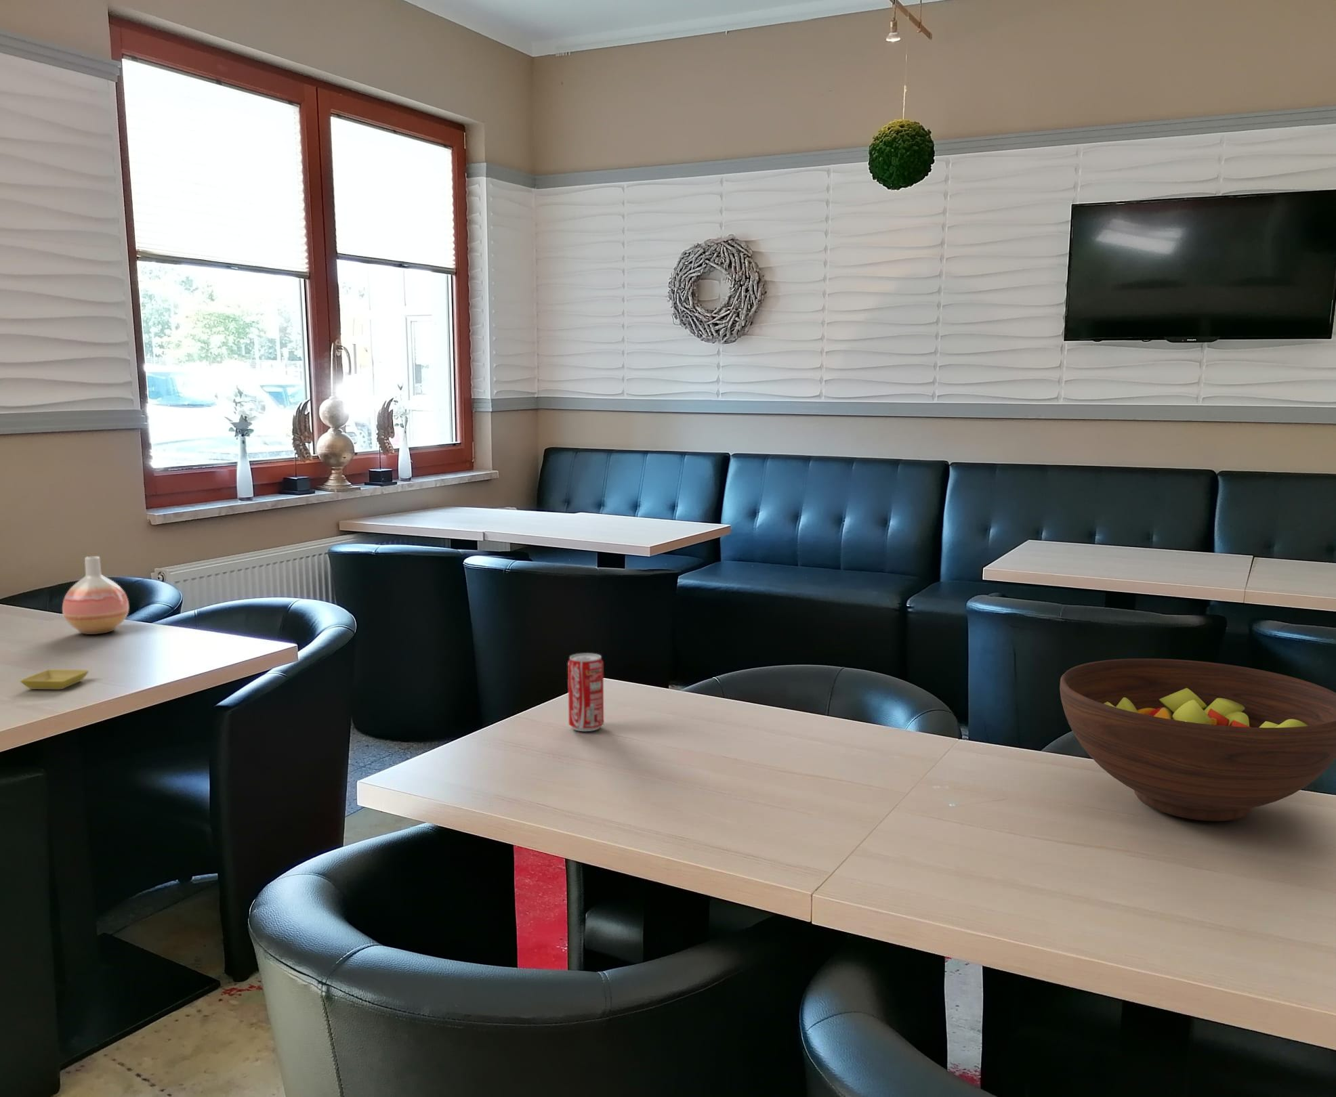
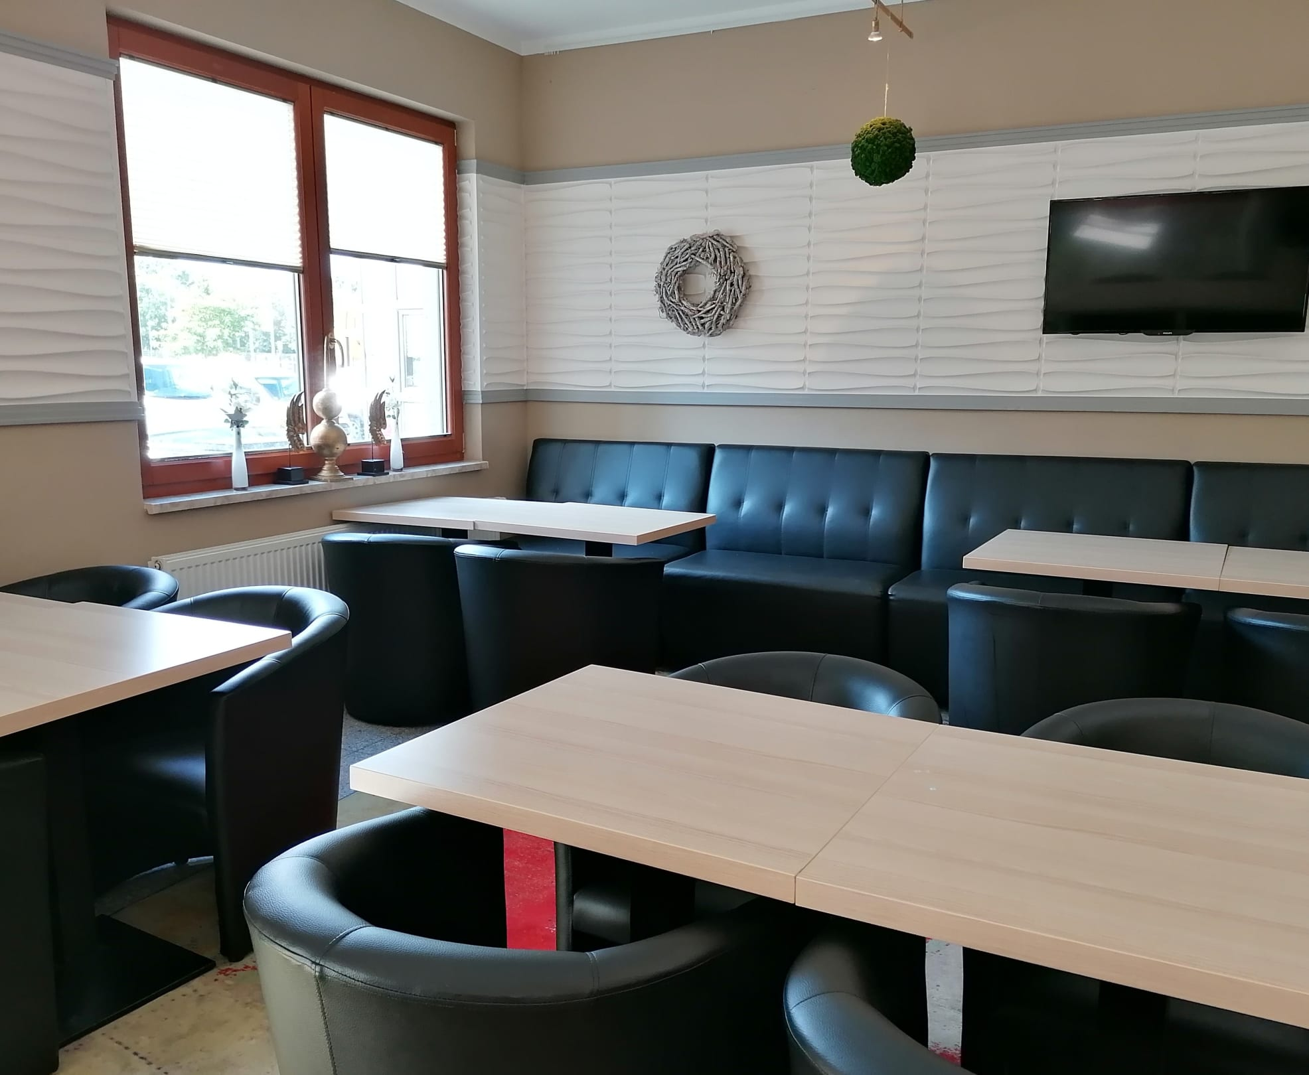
- beverage can [567,652,605,732]
- vase [62,556,130,636]
- saucer [19,669,90,690]
- fruit bowl [1059,658,1336,822]
